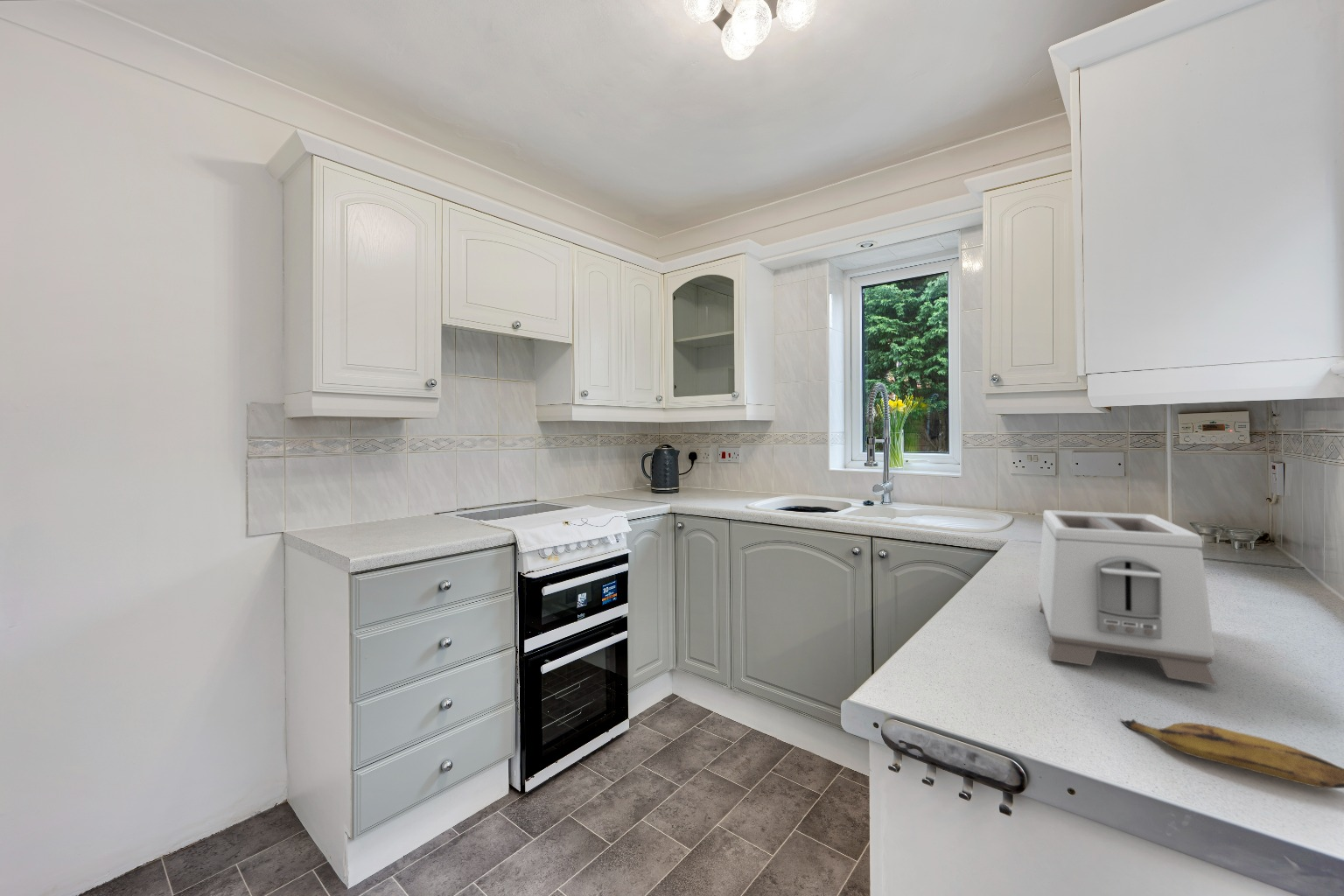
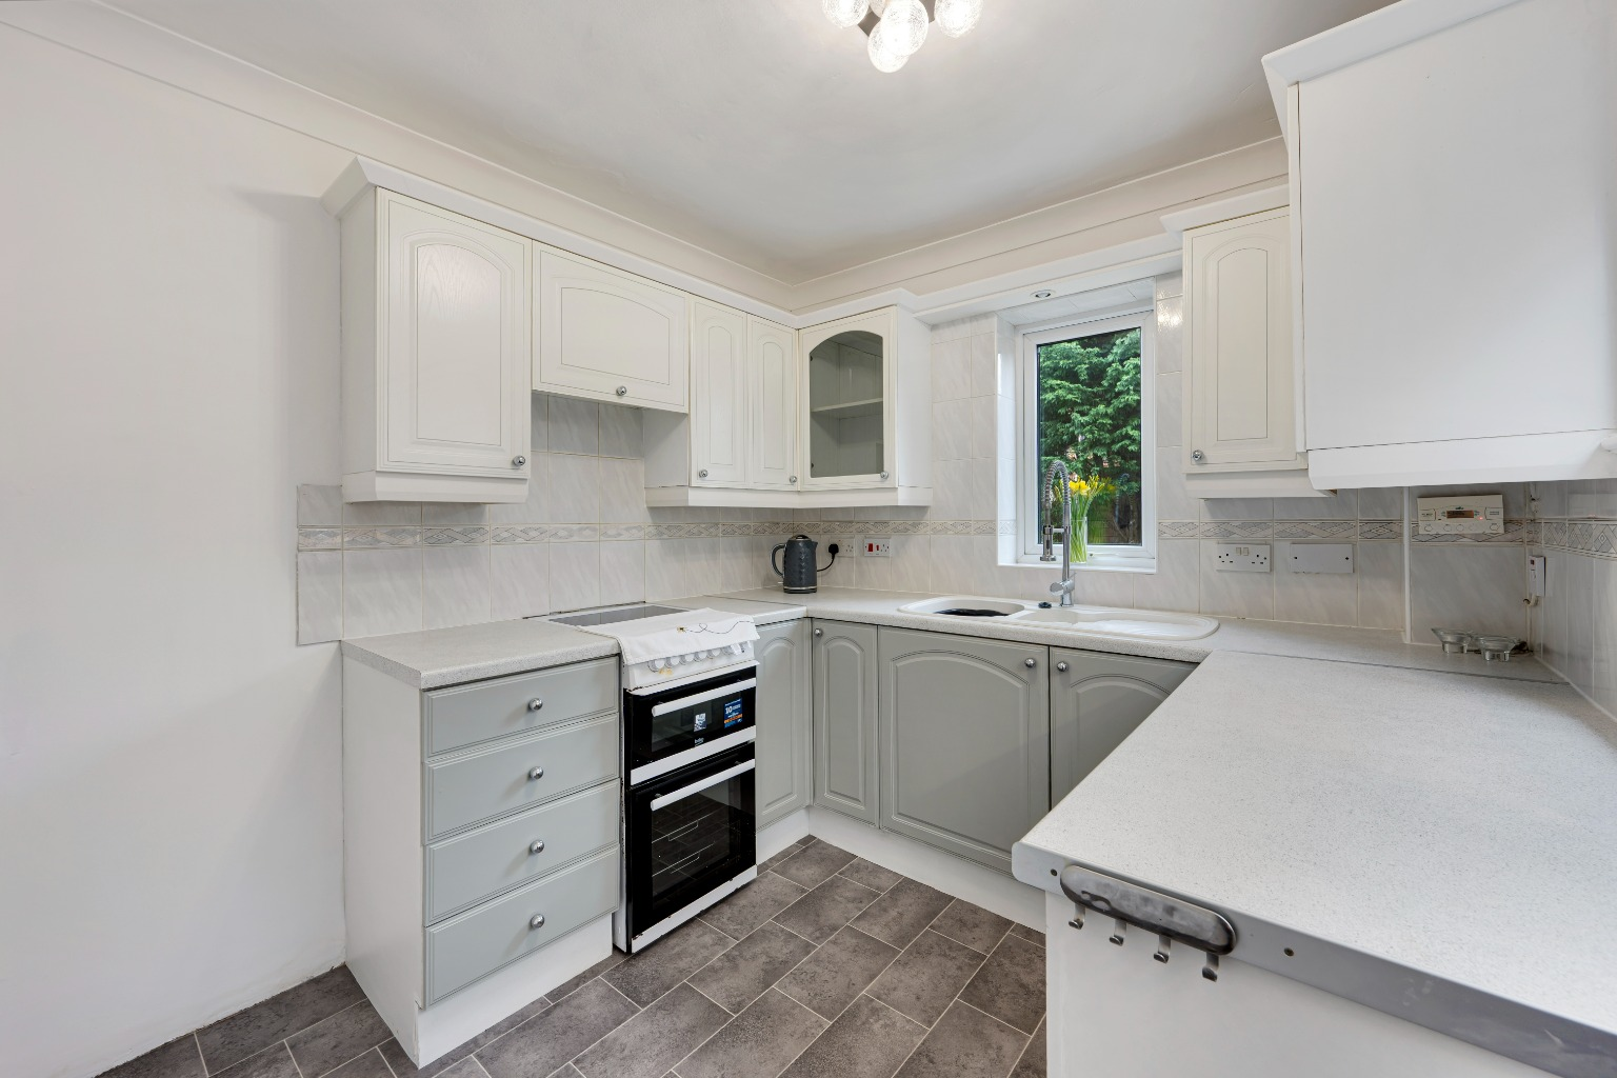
- banana [1120,718,1344,789]
- toaster [1037,509,1218,687]
